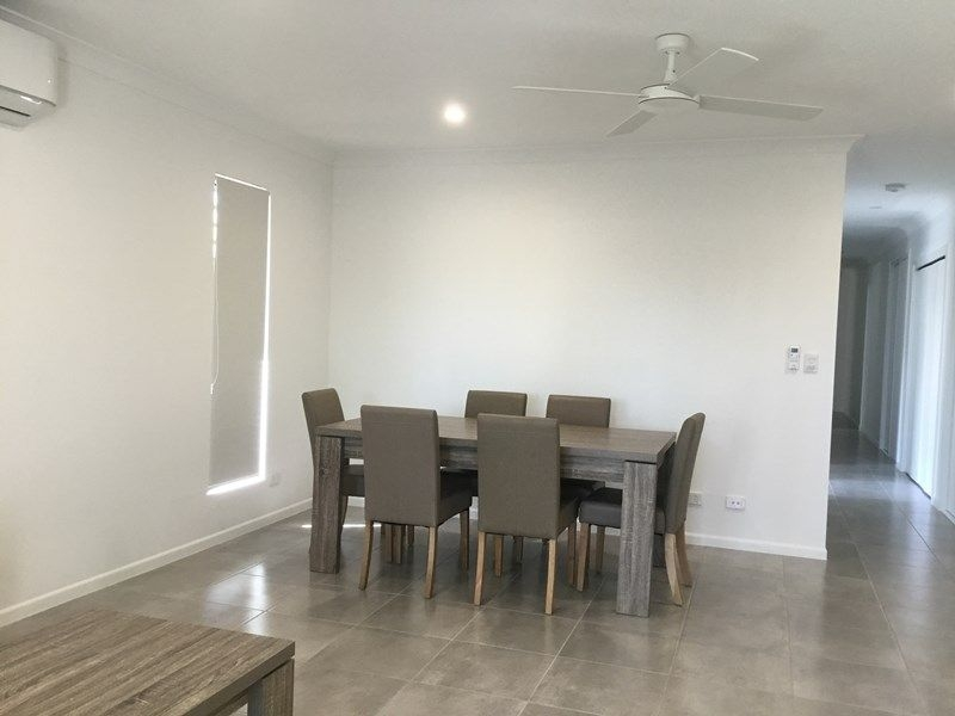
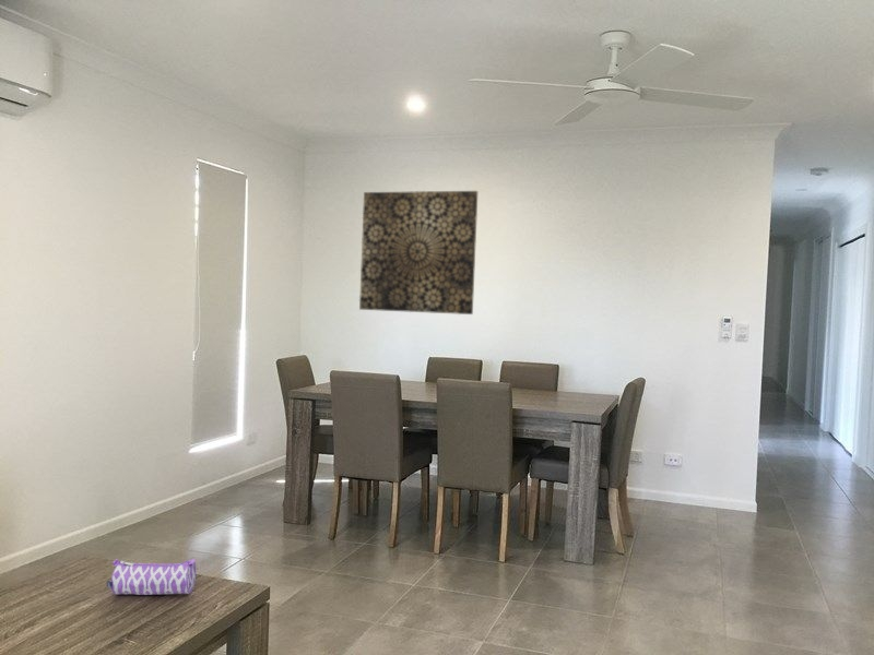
+ wall art [358,190,479,315]
+ pencil case [106,558,197,596]
